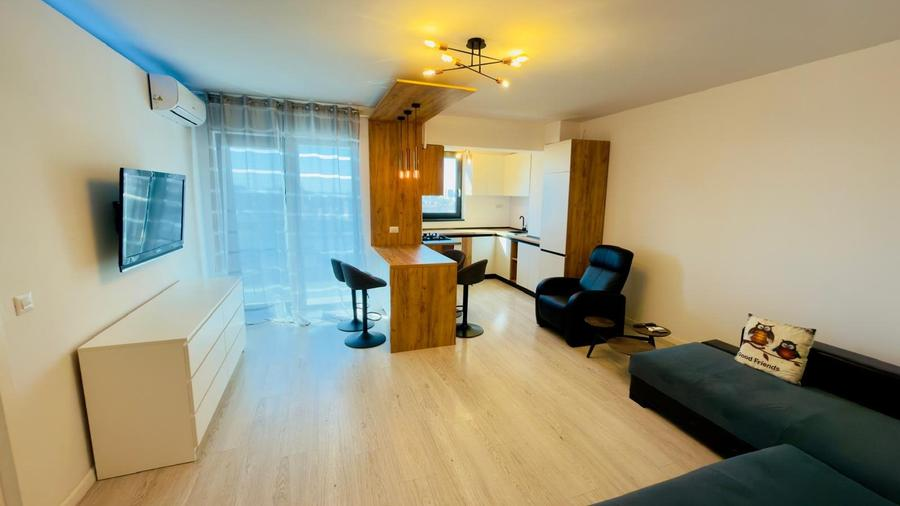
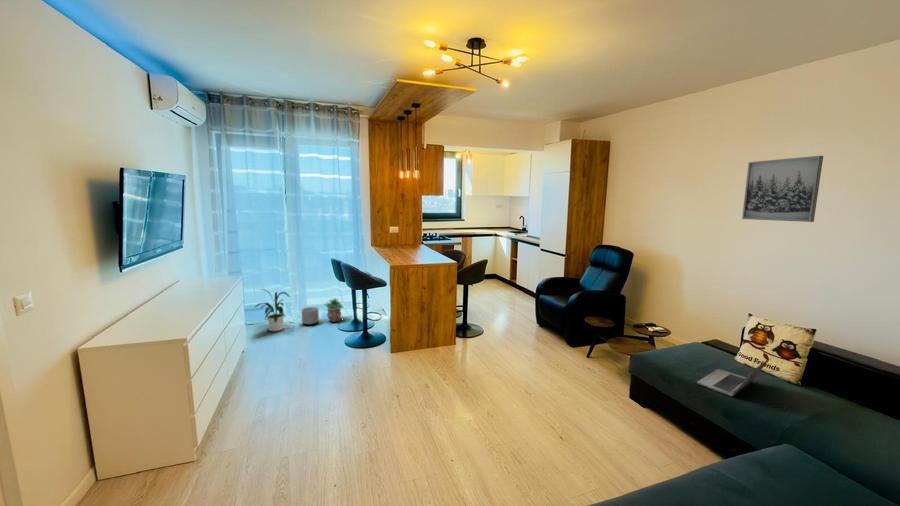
+ potted plant [323,297,345,323]
+ wall art [741,155,824,223]
+ house plant [253,288,291,332]
+ laptop [696,357,771,397]
+ planter [301,306,320,326]
